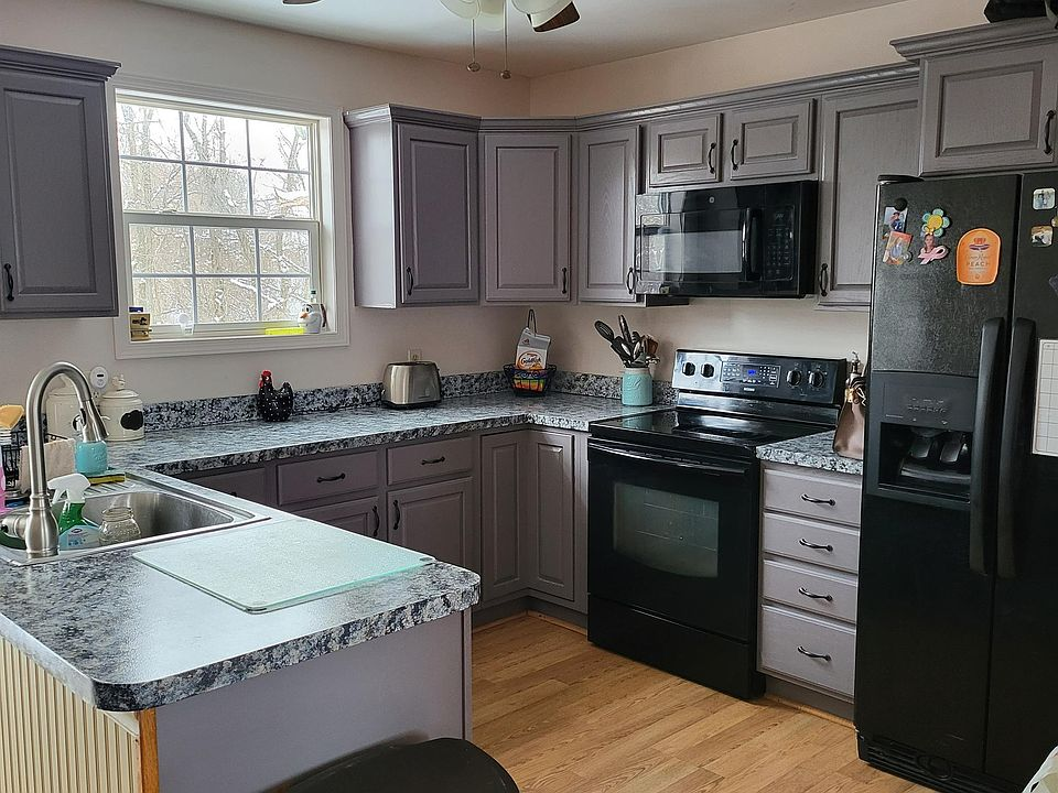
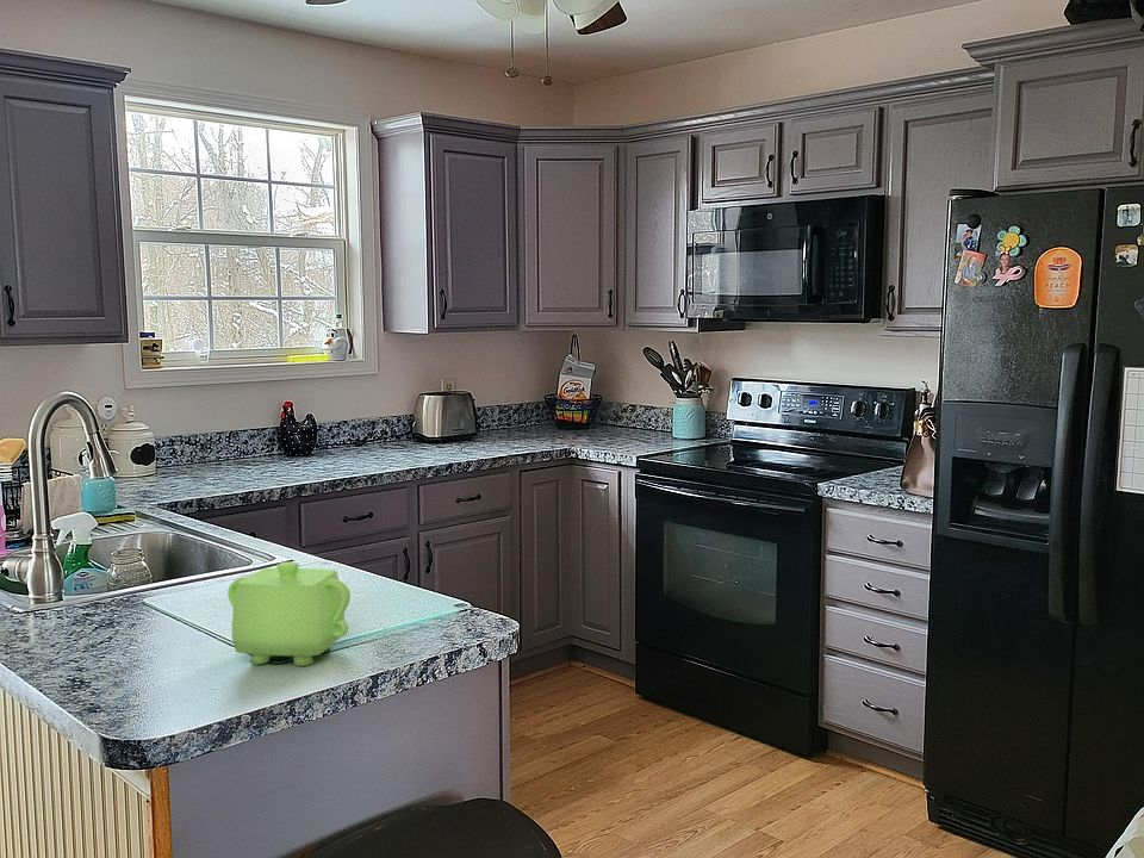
+ teapot [226,561,352,667]
